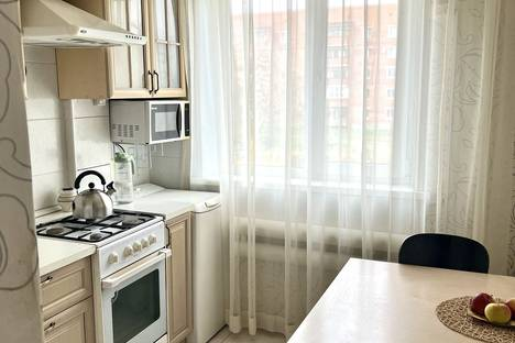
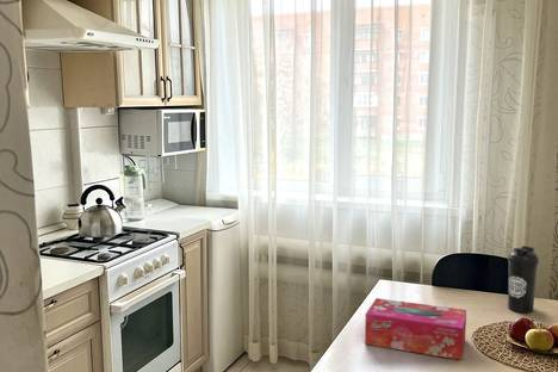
+ tissue box [364,297,467,361]
+ water bottle [507,244,540,314]
